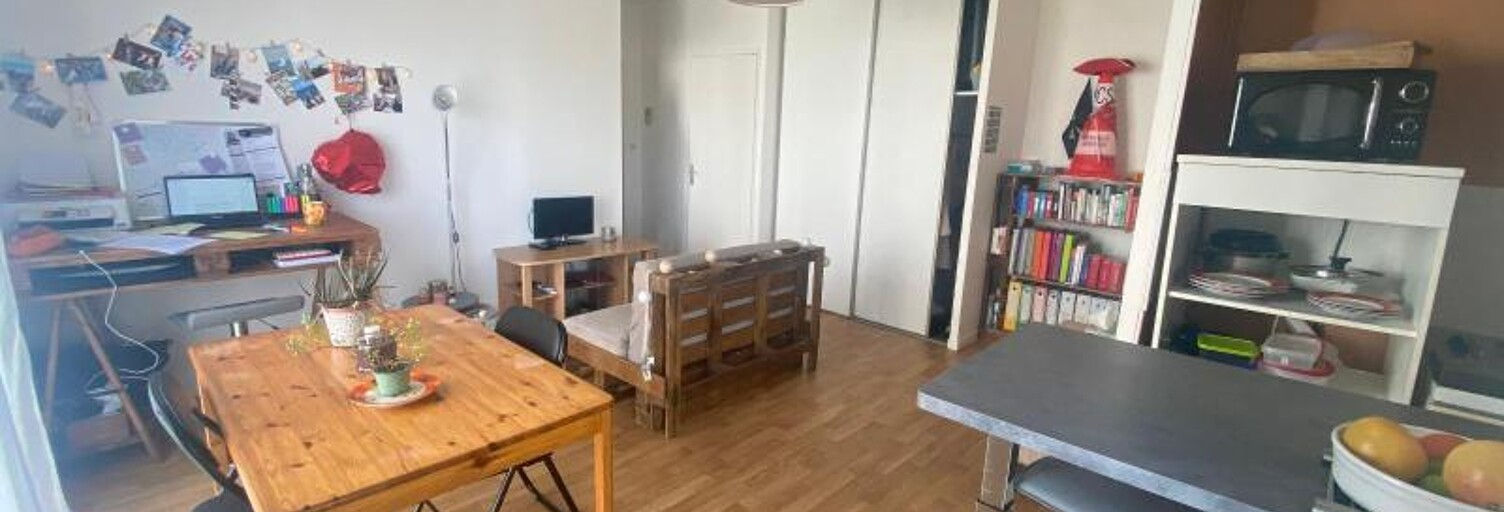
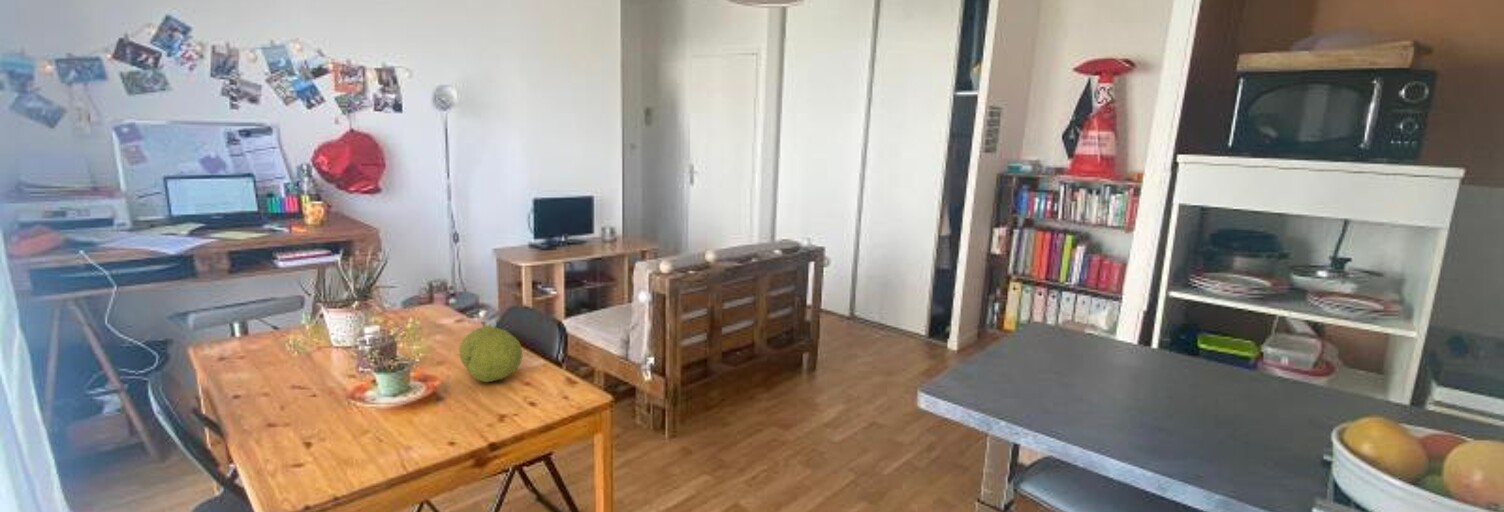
+ fruit [458,325,524,383]
